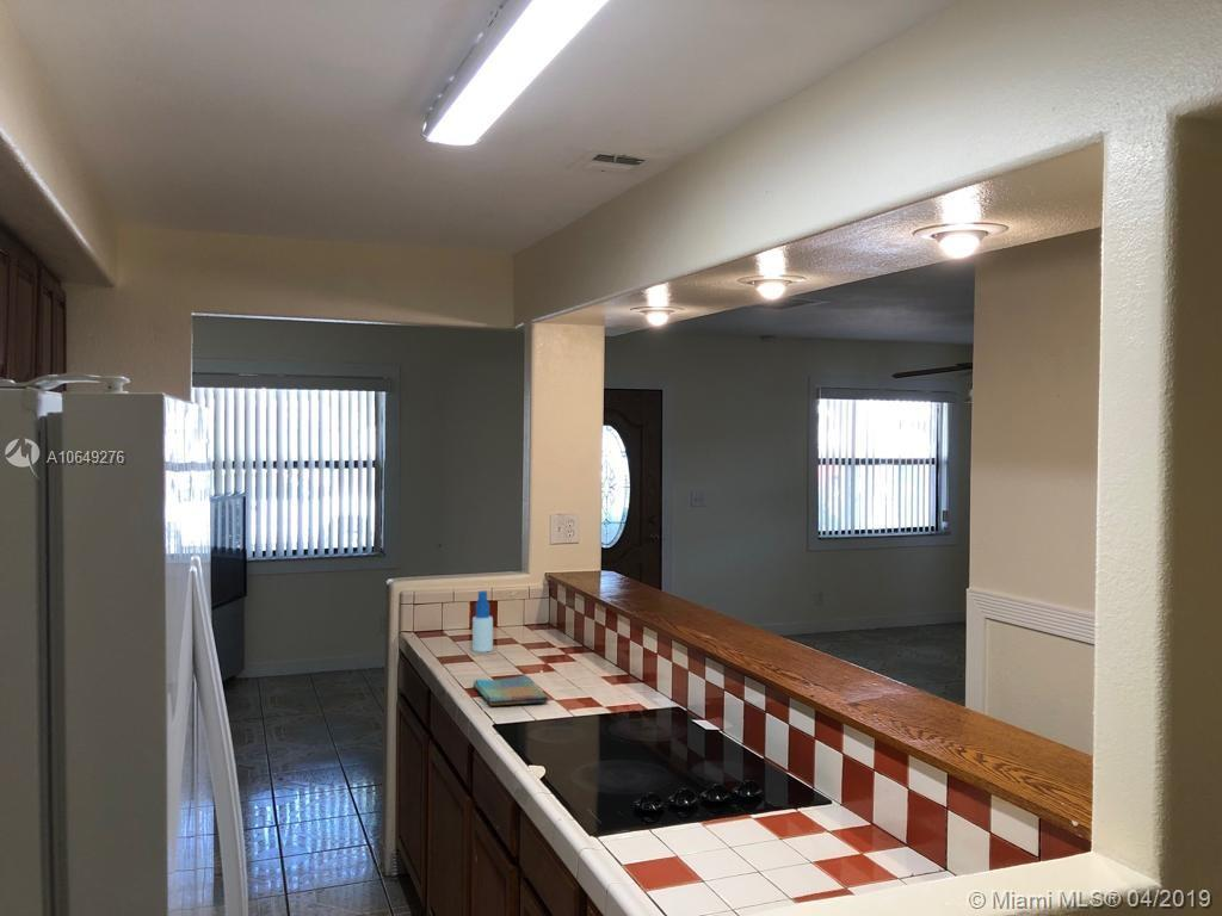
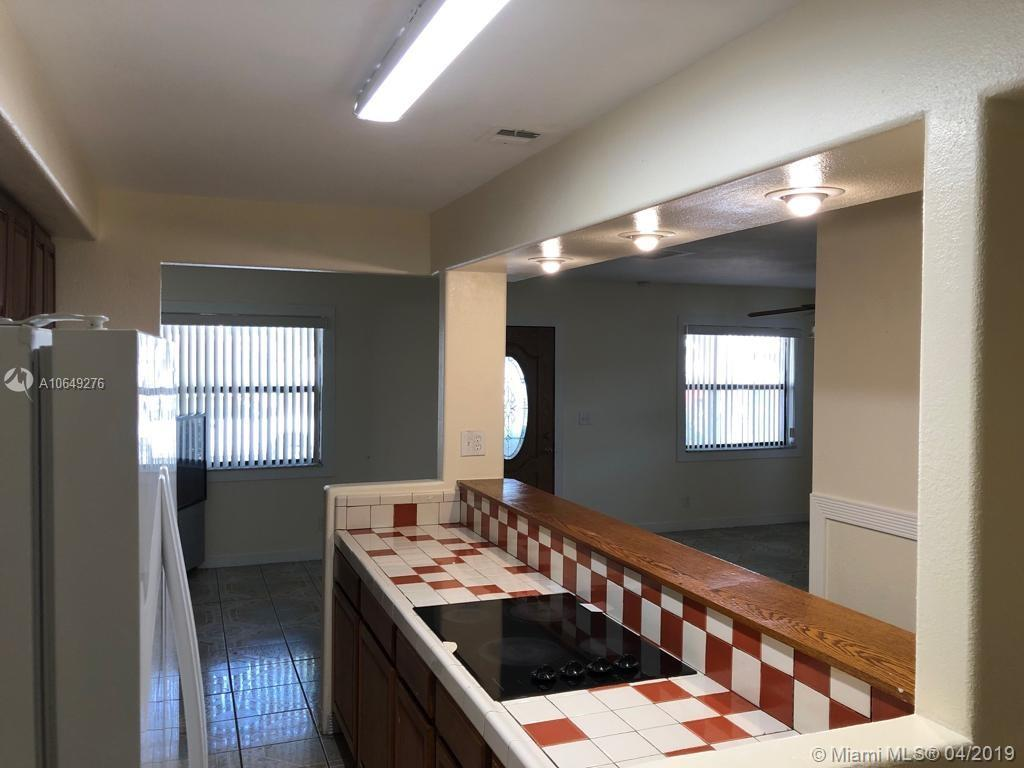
- spray bottle [471,589,494,654]
- dish towel [473,674,550,707]
